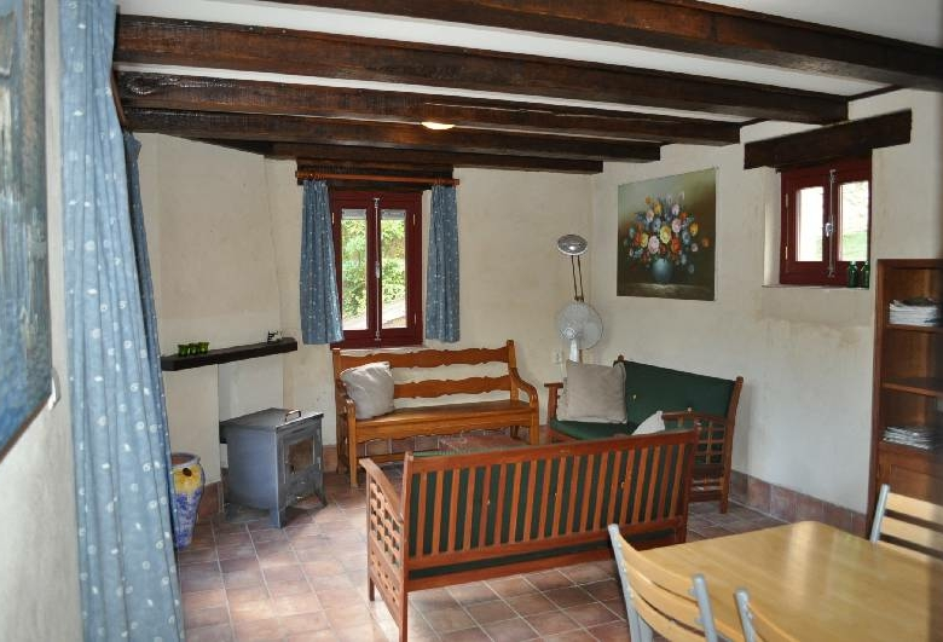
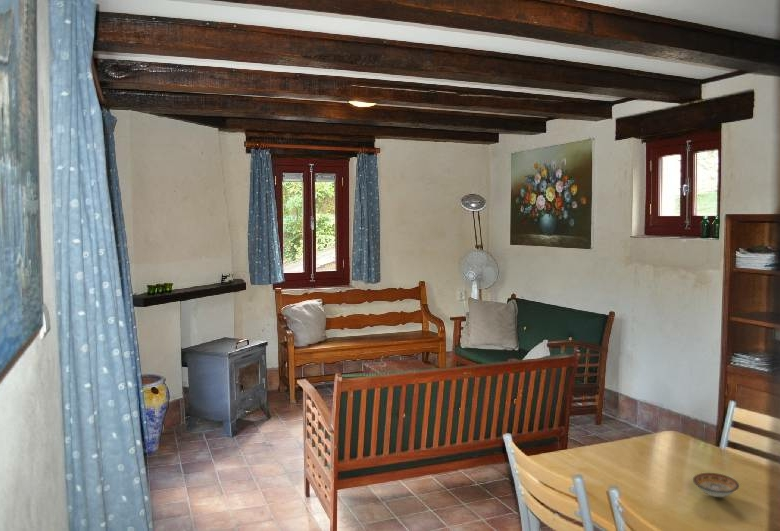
+ bowl [692,472,740,498]
